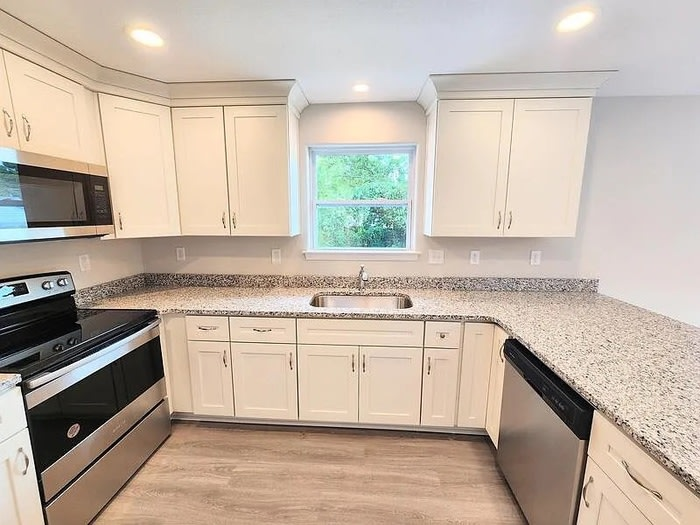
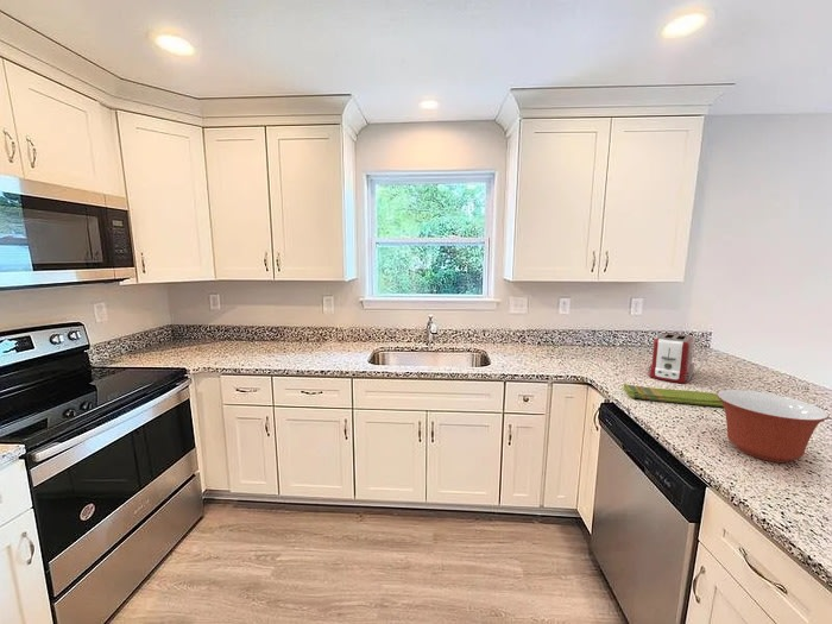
+ toaster [647,332,695,384]
+ dish towel [623,383,724,408]
+ mixing bowl [716,389,830,464]
